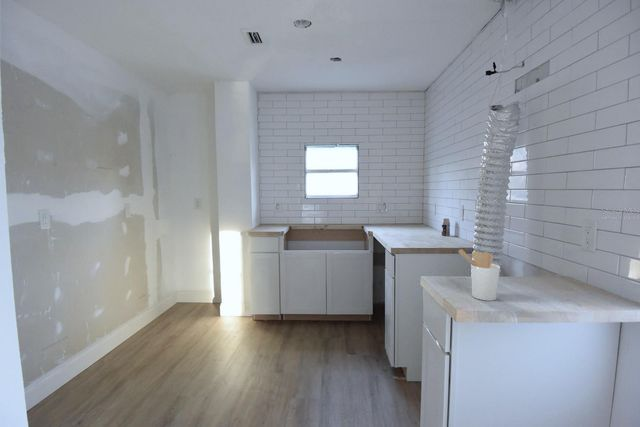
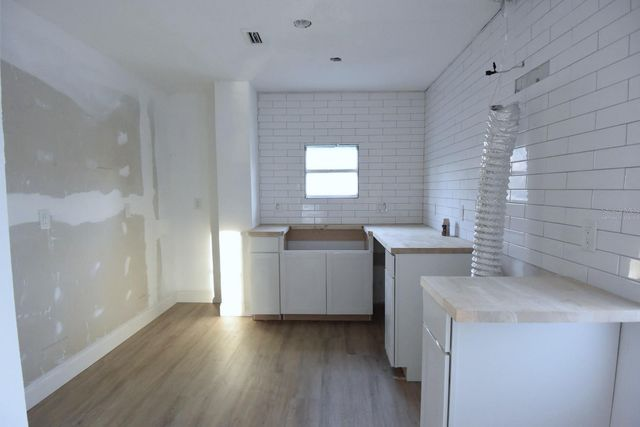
- utensil holder [458,248,501,302]
